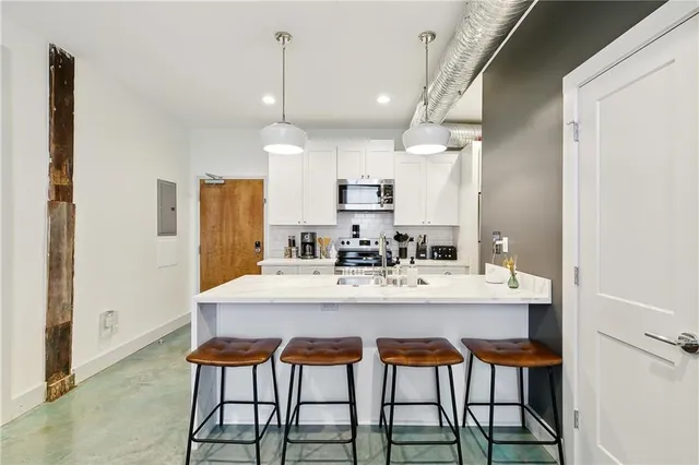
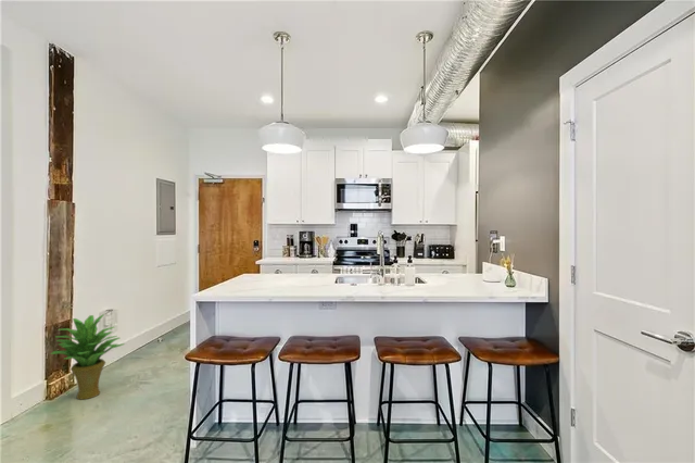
+ potted plant [50,313,126,400]
